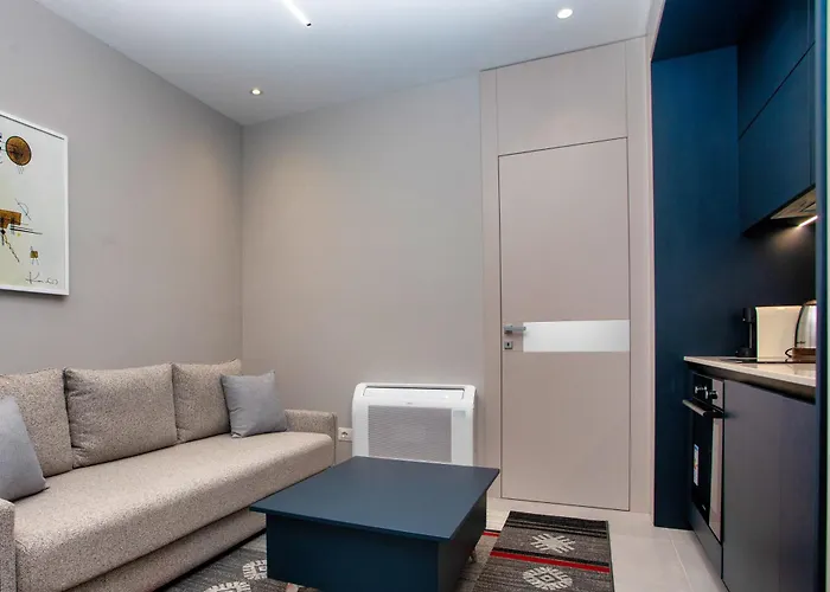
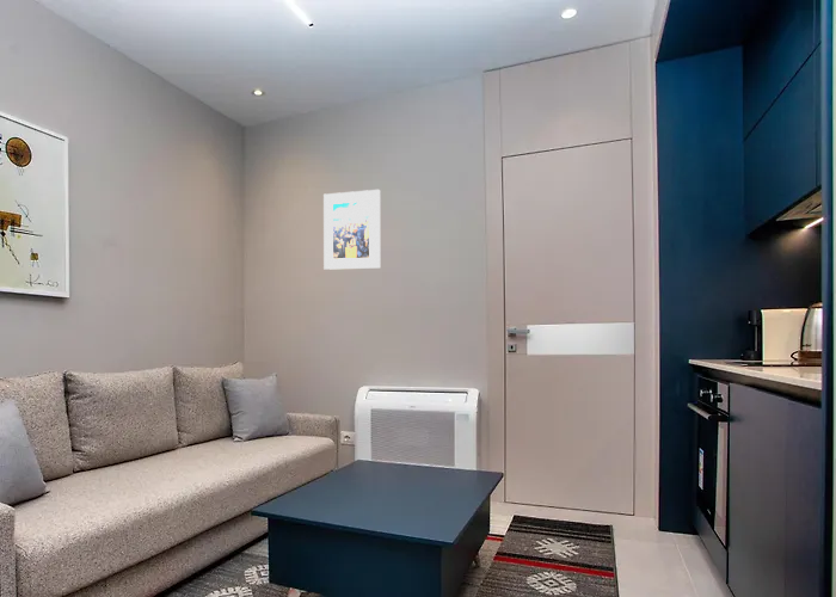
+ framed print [322,189,381,271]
